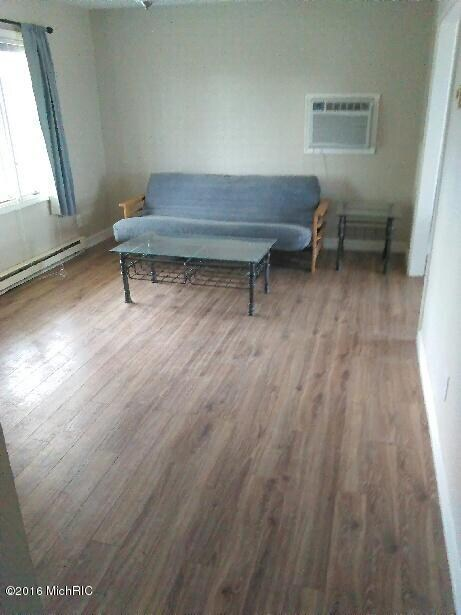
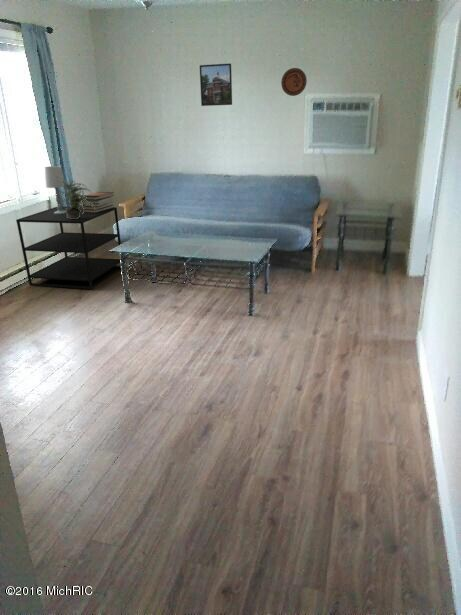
+ decorative plate [280,67,308,97]
+ table lamp [44,165,66,214]
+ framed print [199,63,233,107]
+ side table [15,206,122,290]
+ book stack [82,191,115,213]
+ potted plant [53,176,95,219]
